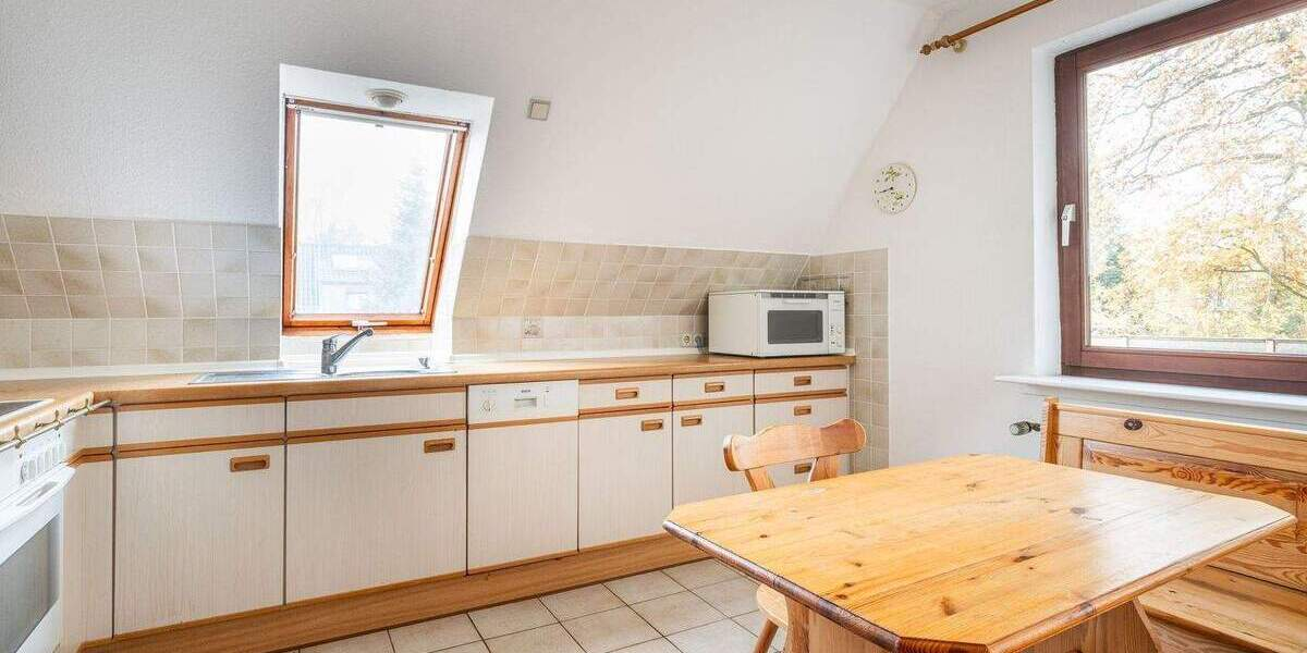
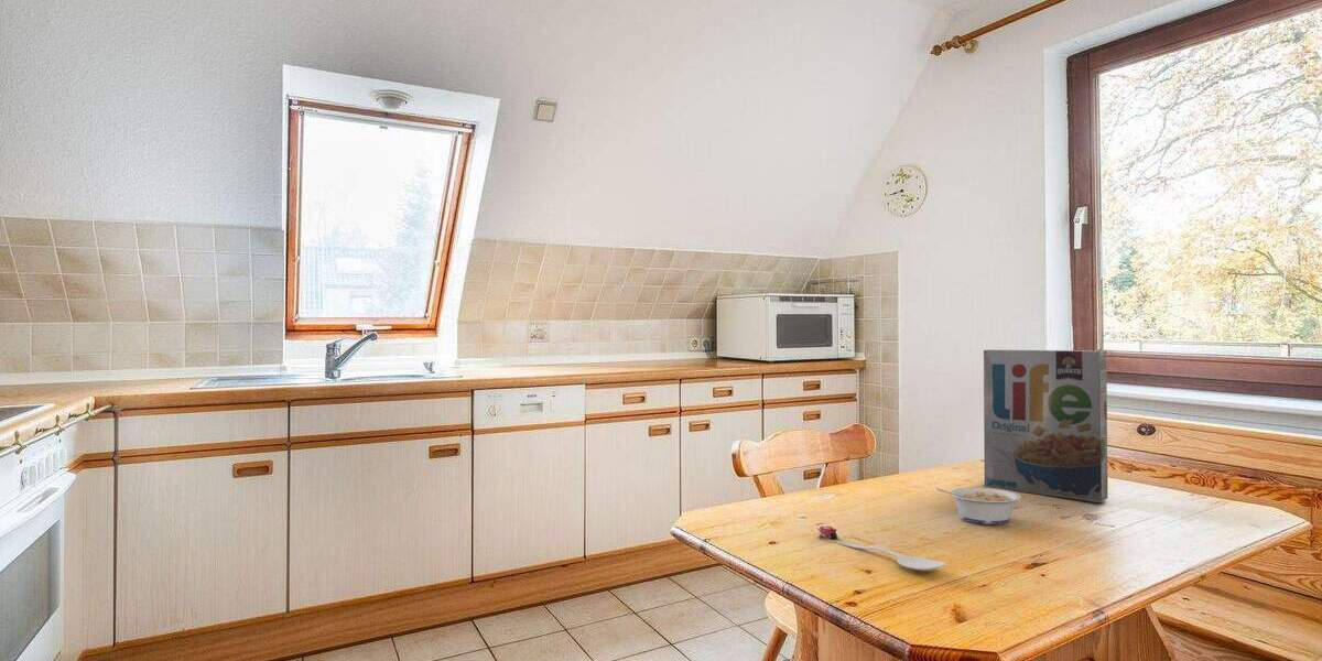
+ cereal box [983,349,1109,503]
+ spoon [816,525,946,572]
+ legume [935,487,1022,525]
